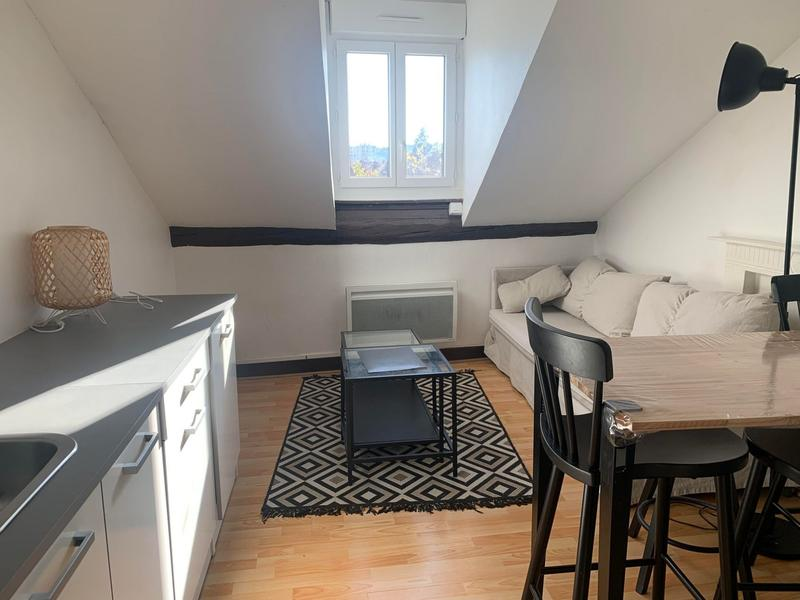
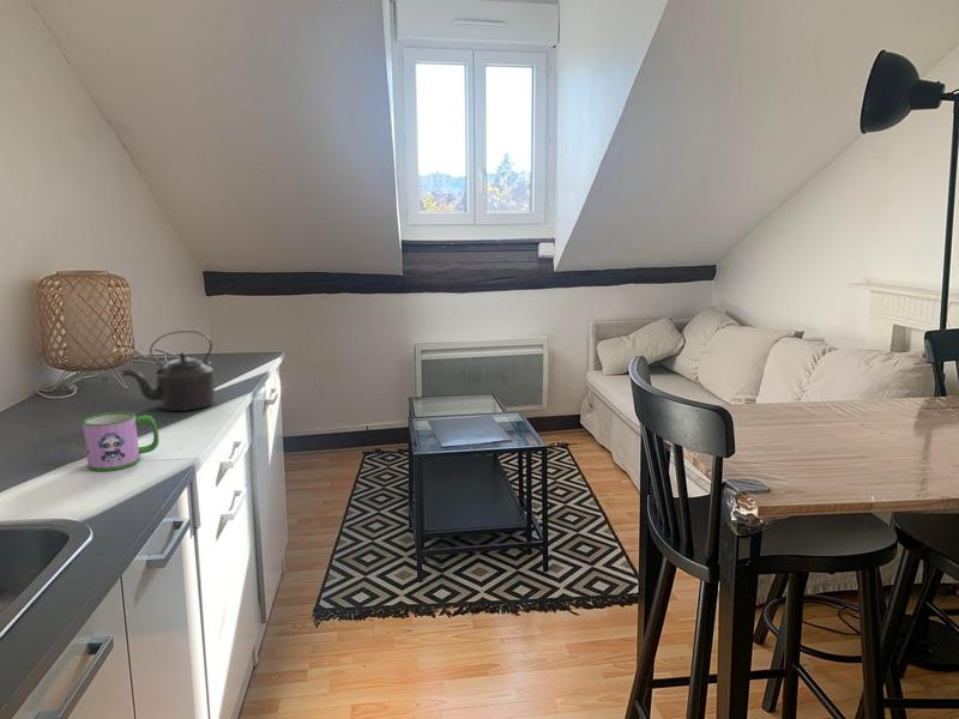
+ kettle [120,330,216,412]
+ mug [82,411,159,472]
